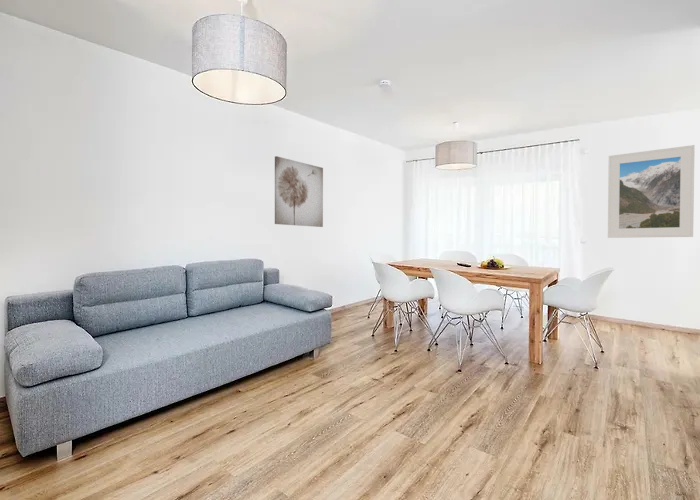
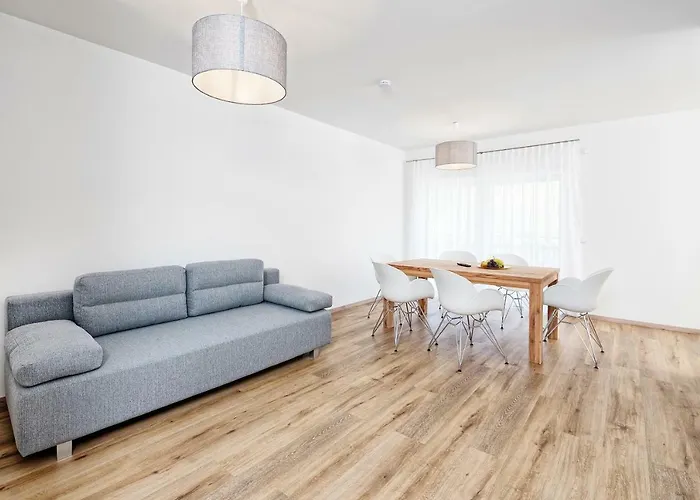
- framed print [607,144,696,239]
- wall art [274,155,324,228]
